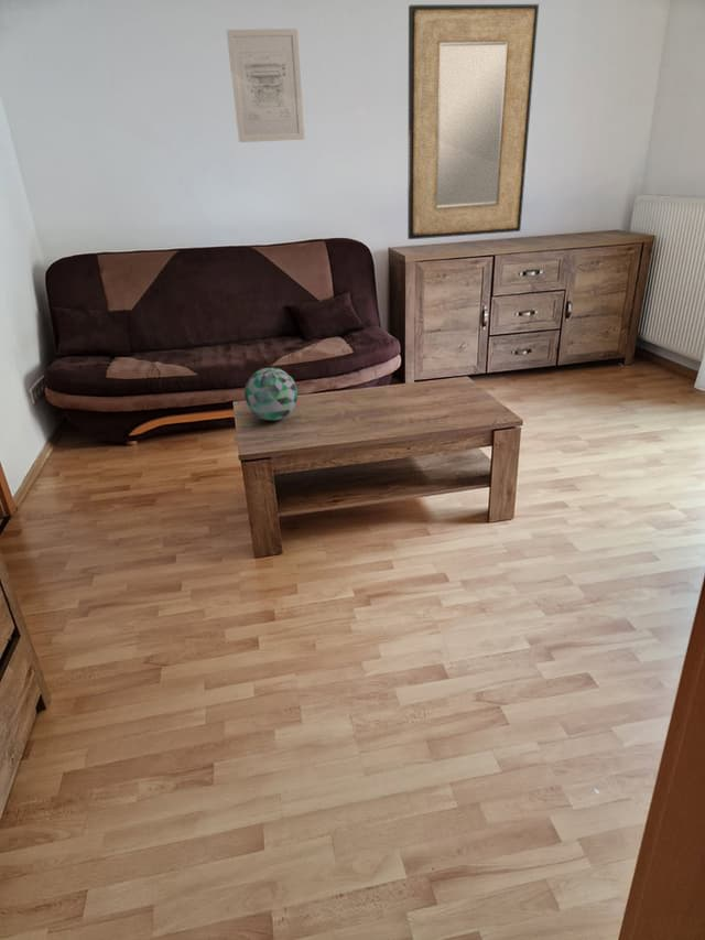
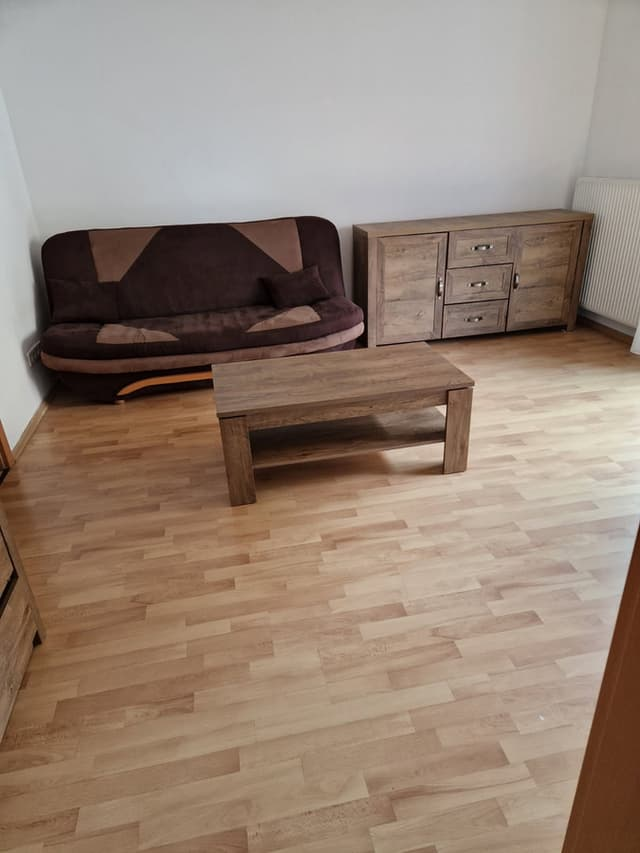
- home mirror [406,3,540,240]
- wall art [226,28,305,143]
- decorative ball [243,367,299,422]
